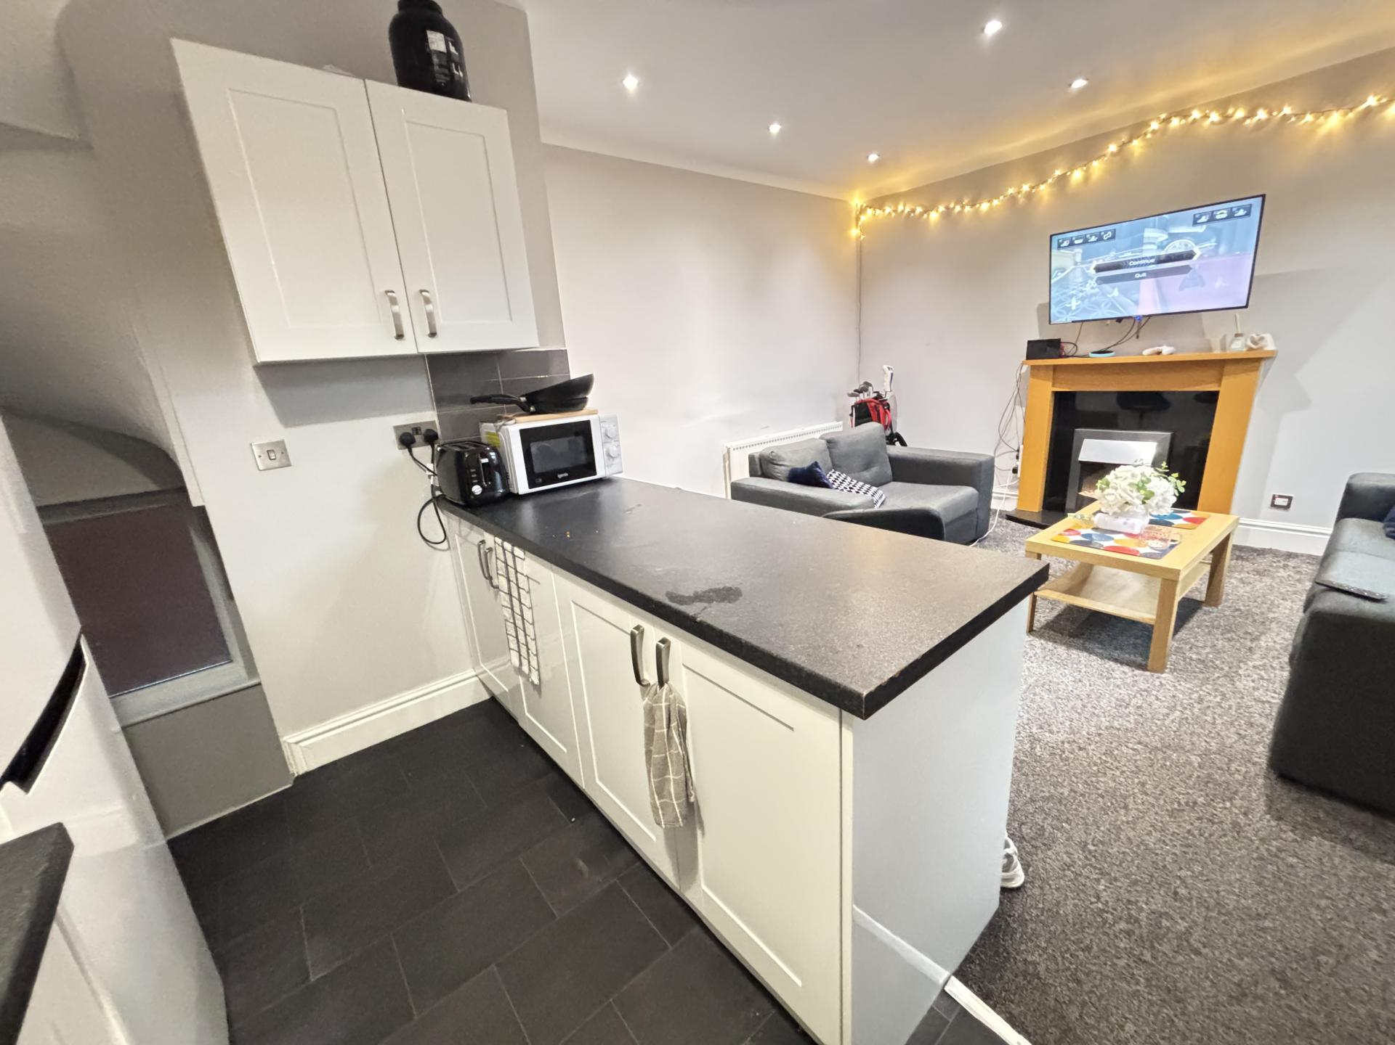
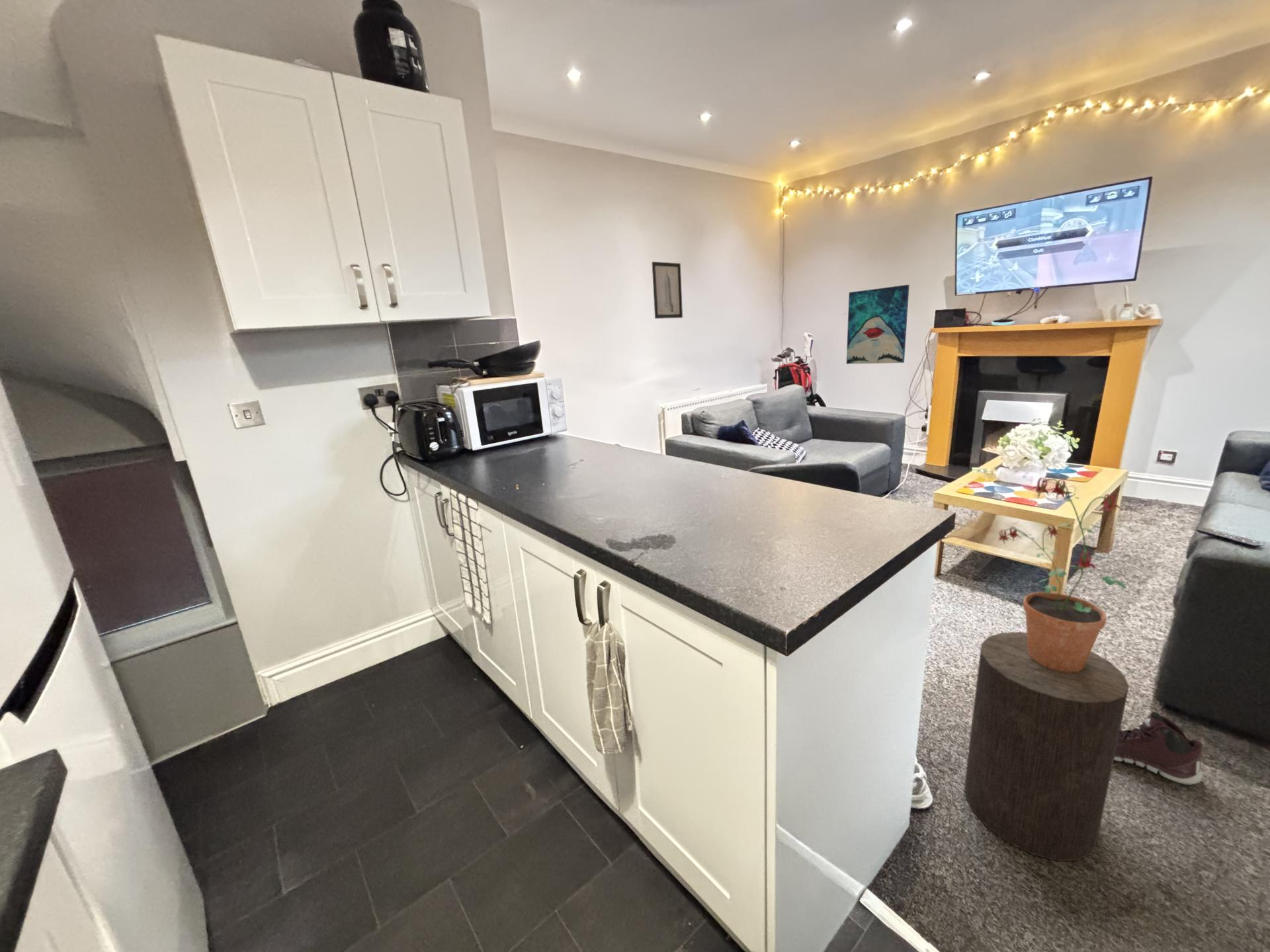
+ stool [964,631,1130,861]
+ wall art [652,261,683,319]
+ potted plant [997,477,1127,672]
+ sneaker [1114,711,1203,786]
+ wall art [846,284,910,364]
